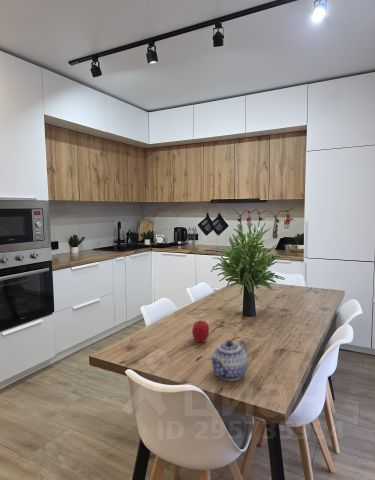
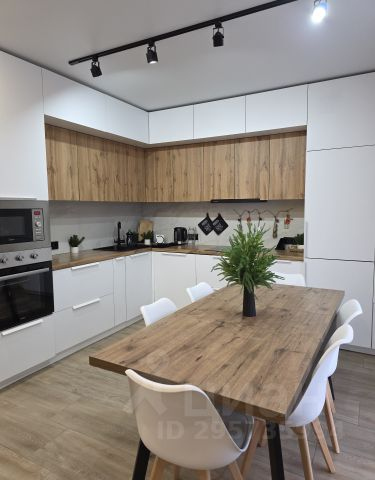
- fruit [191,319,210,343]
- teapot [209,339,249,382]
